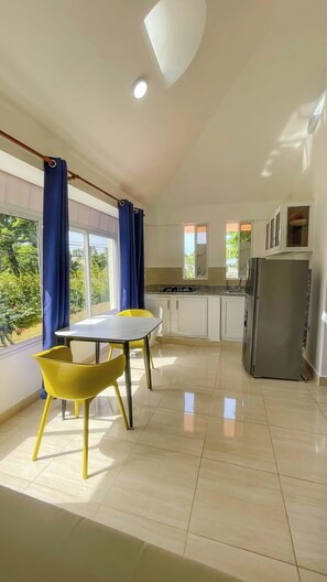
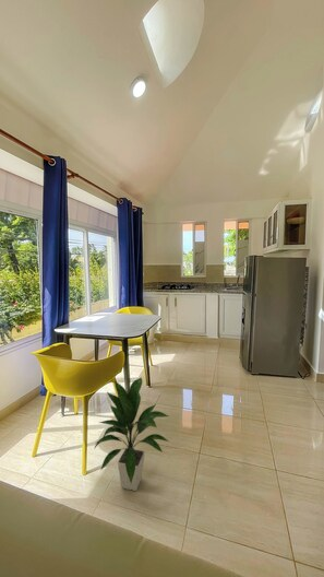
+ indoor plant [93,376,170,492]
